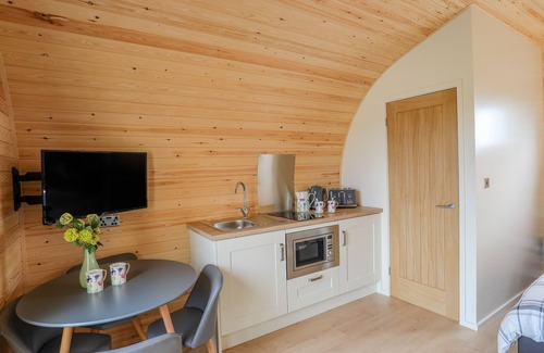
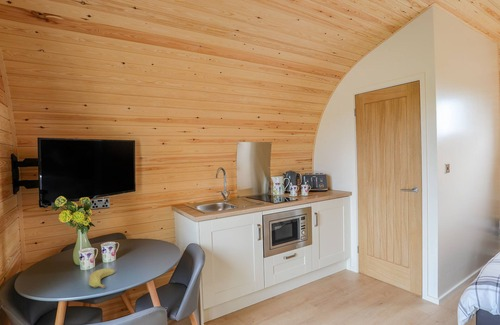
+ banana [88,268,116,290]
